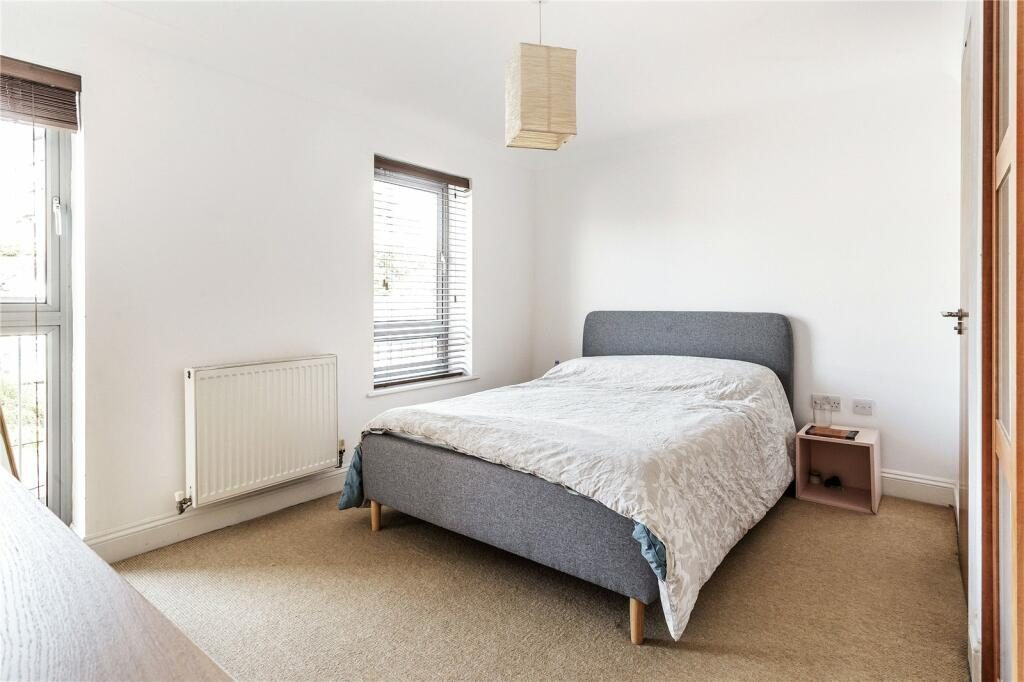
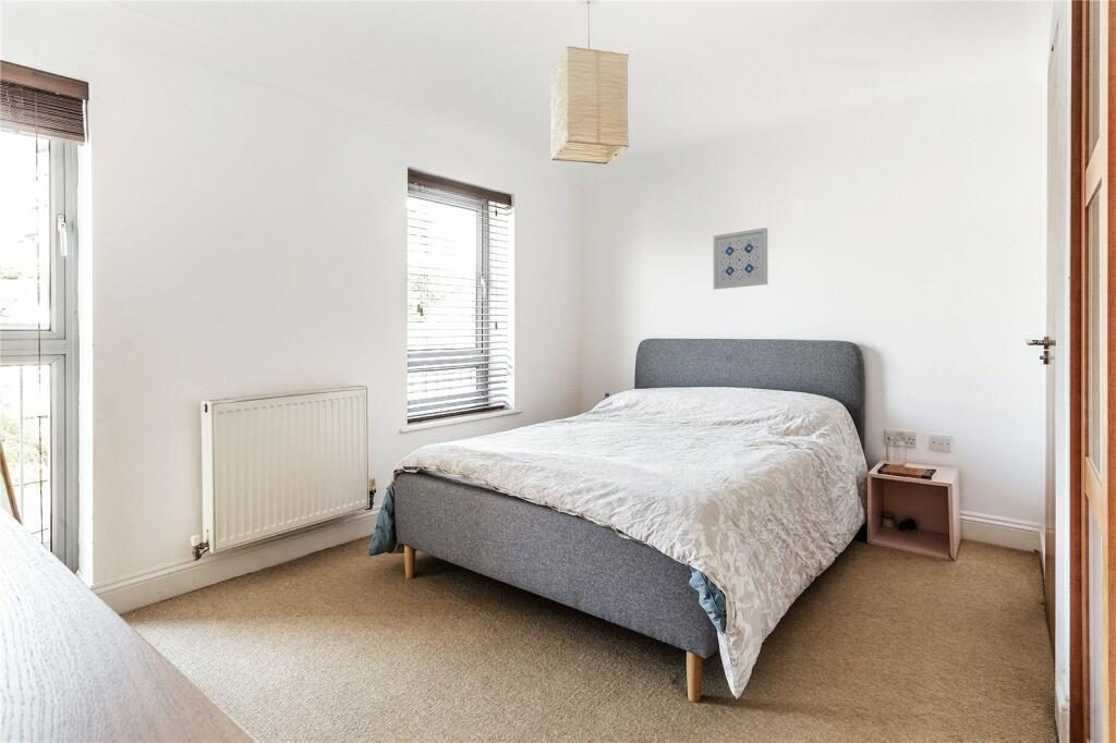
+ wall art [712,227,768,291]
